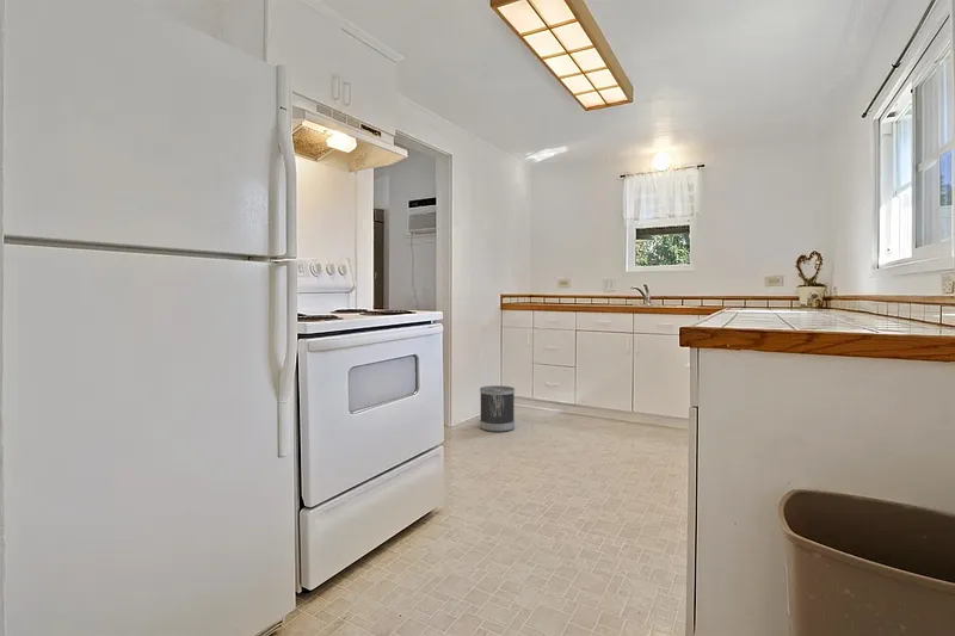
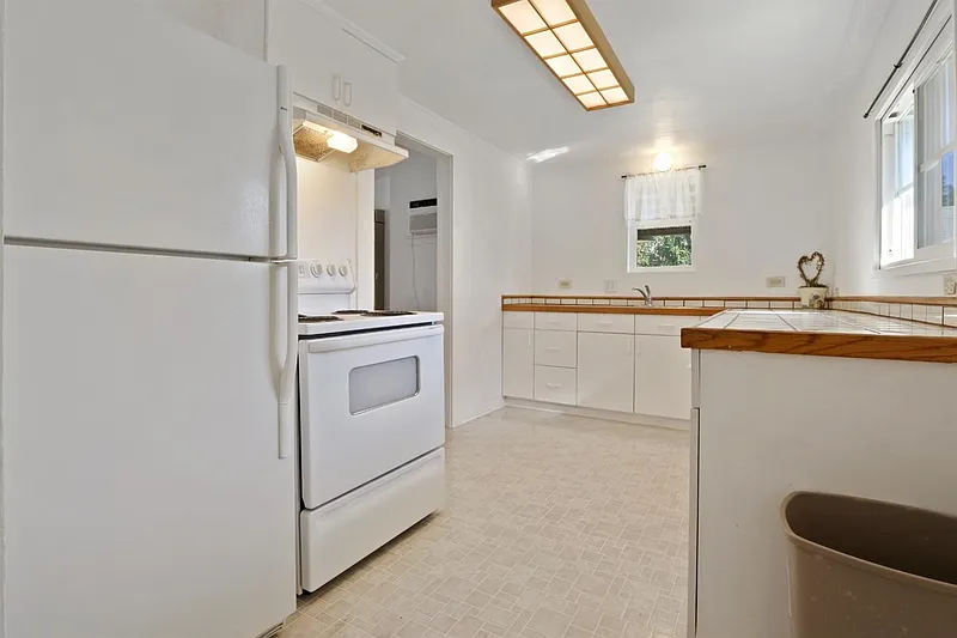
- wastebasket [479,384,516,433]
